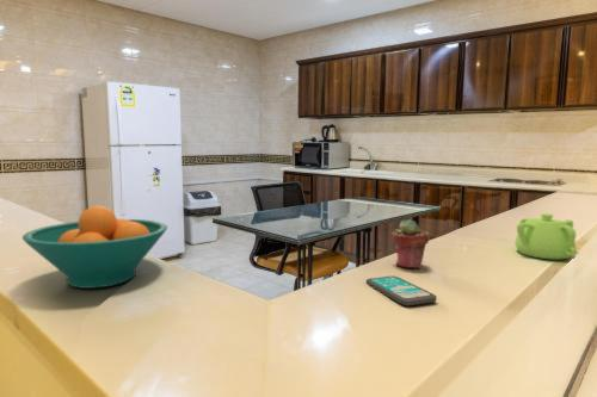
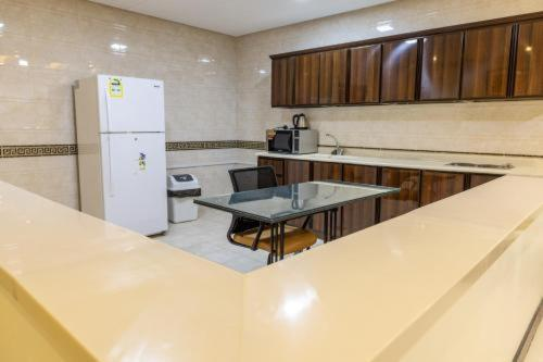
- fruit bowl [21,205,168,290]
- teapot [513,212,578,261]
- smartphone [365,275,438,306]
- potted succulent [390,218,430,269]
